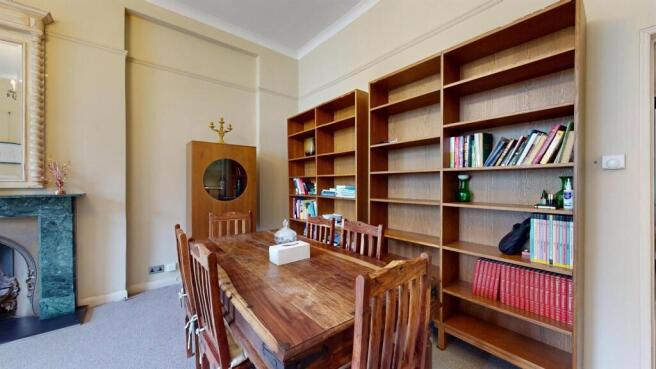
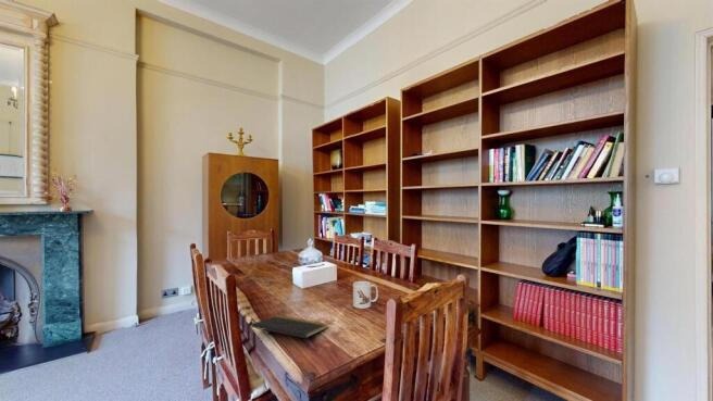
+ mug [352,280,379,310]
+ notepad [250,314,329,349]
